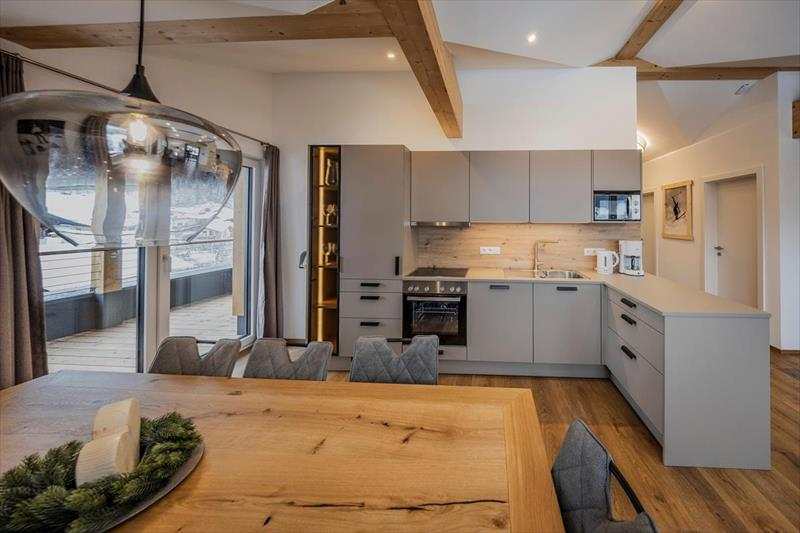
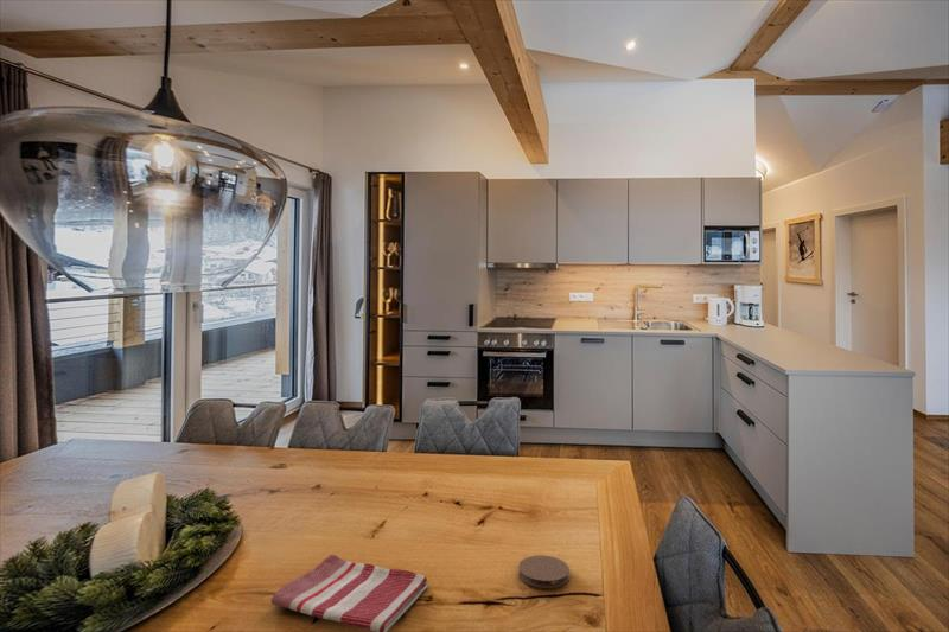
+ coaster [517,554,571,589]
+ dish towel [270,554,429,632]
